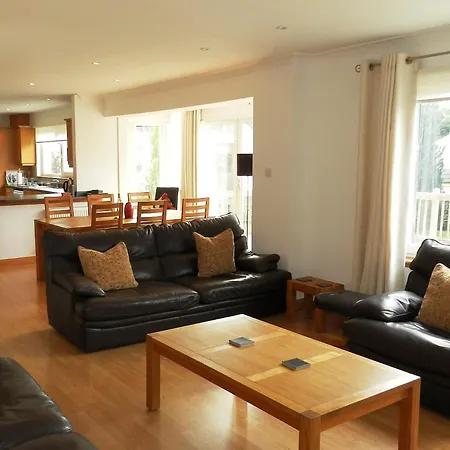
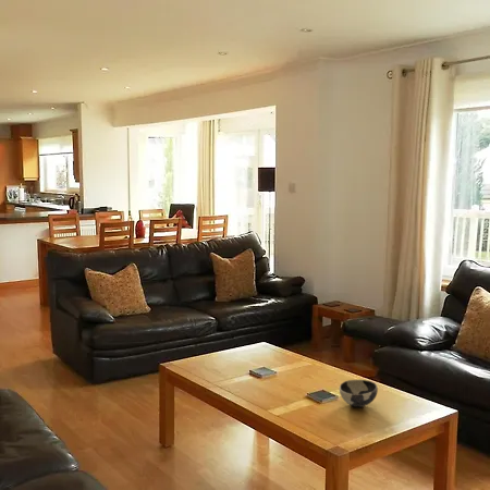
+ bowl [339,379,379,408]
